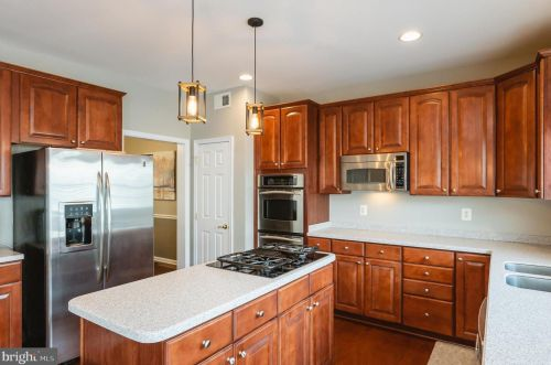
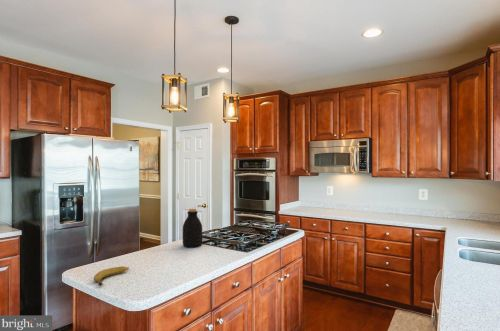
+ fruit [93,265,130,287]
+ bottle [182,208,203,248]
